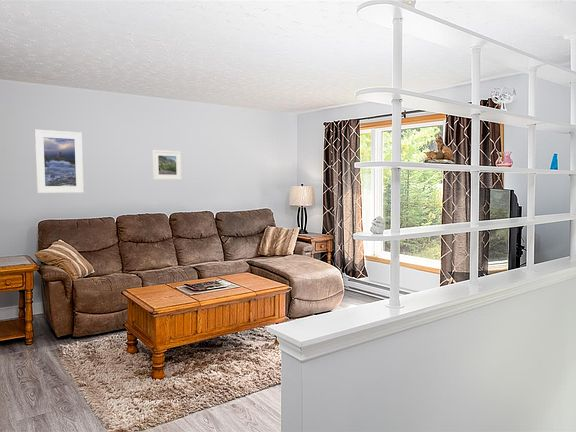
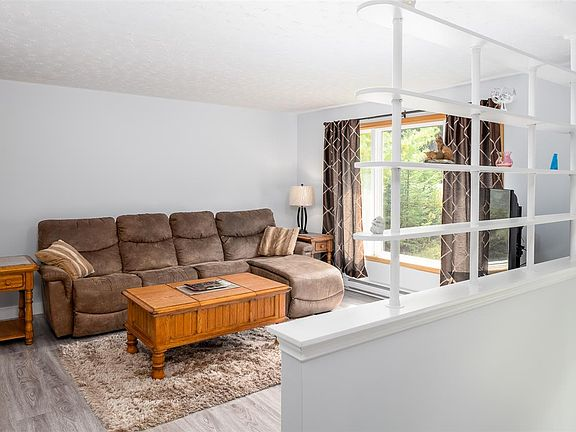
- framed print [152,149,182,181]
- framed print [34,129,85,194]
